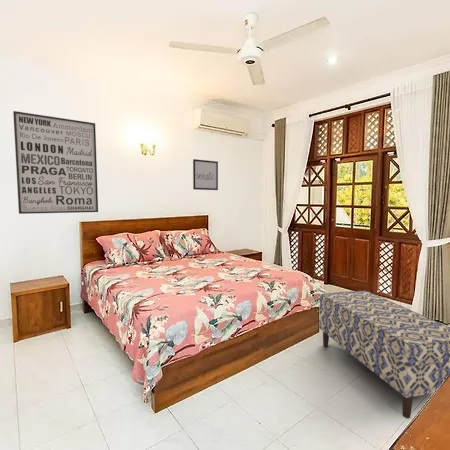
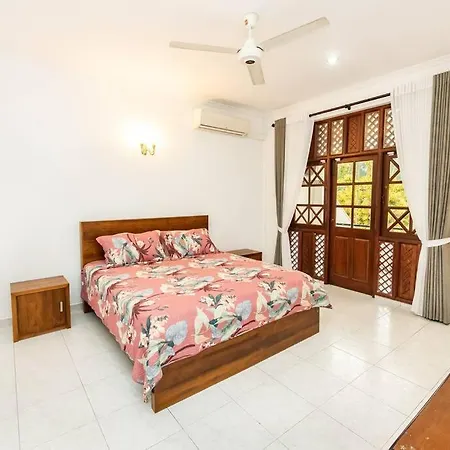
- wall art [12,110,99,215]
- wall art [192,158,219,191]
- bench [318,290,450,419]
